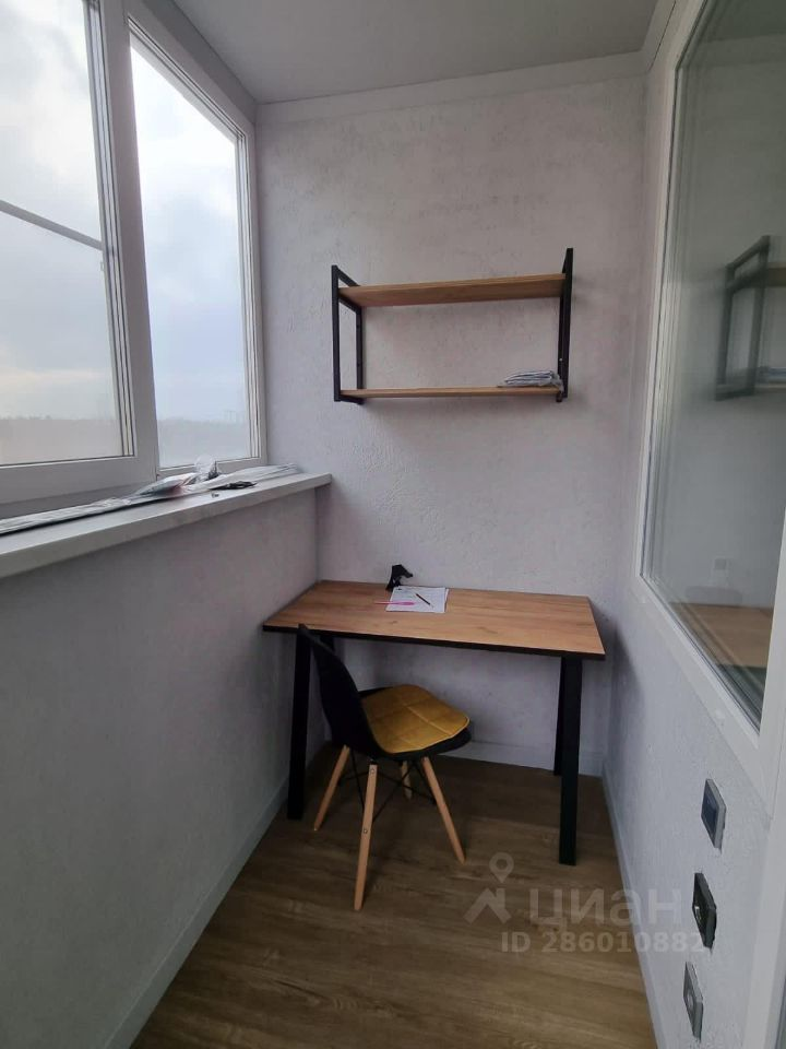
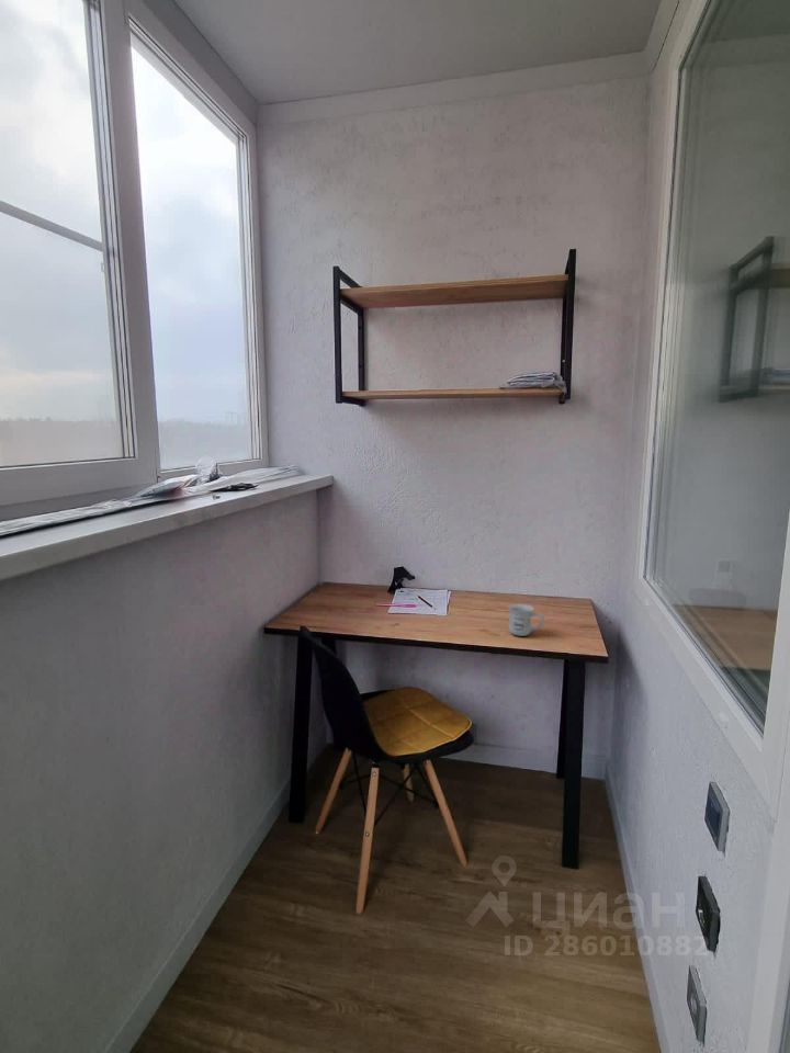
+ mug [507,602,545,637]
